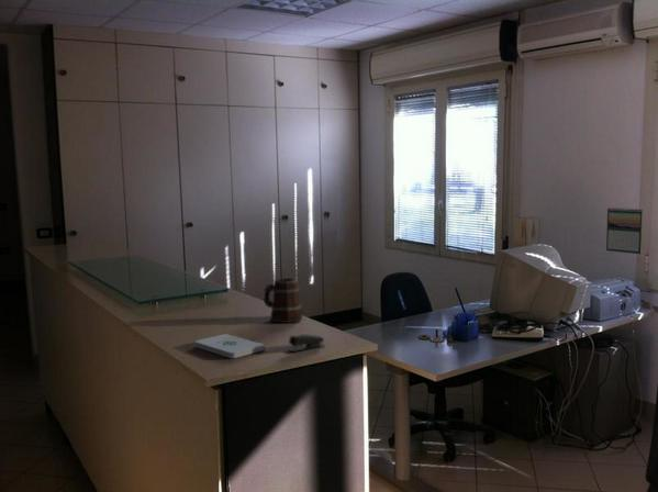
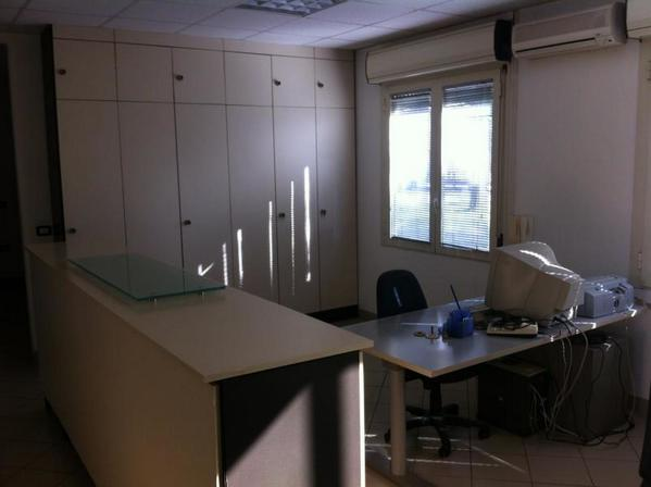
- mug [263,277,303,324]
- calendar [605,206,644,255]
- notepad [194,333,266,359]
- stapler [287,333,326,353]
